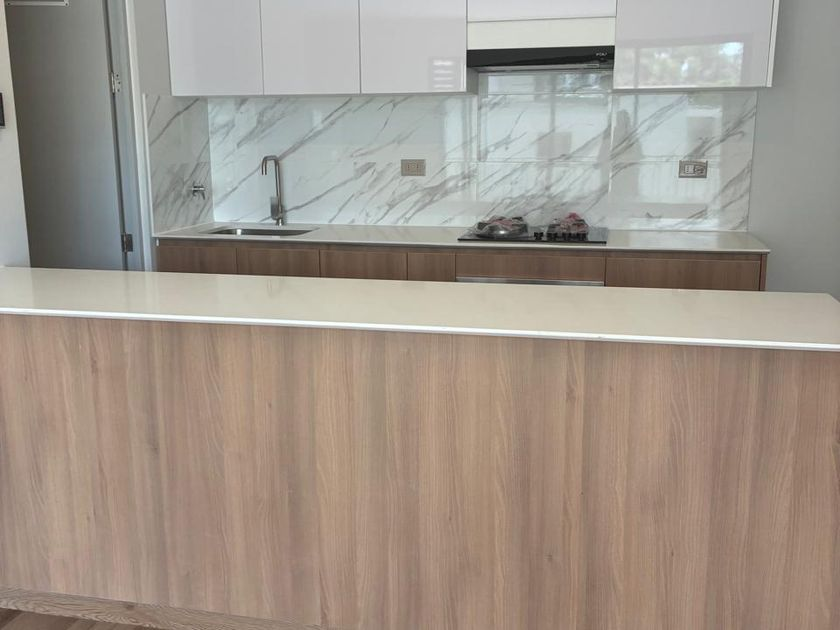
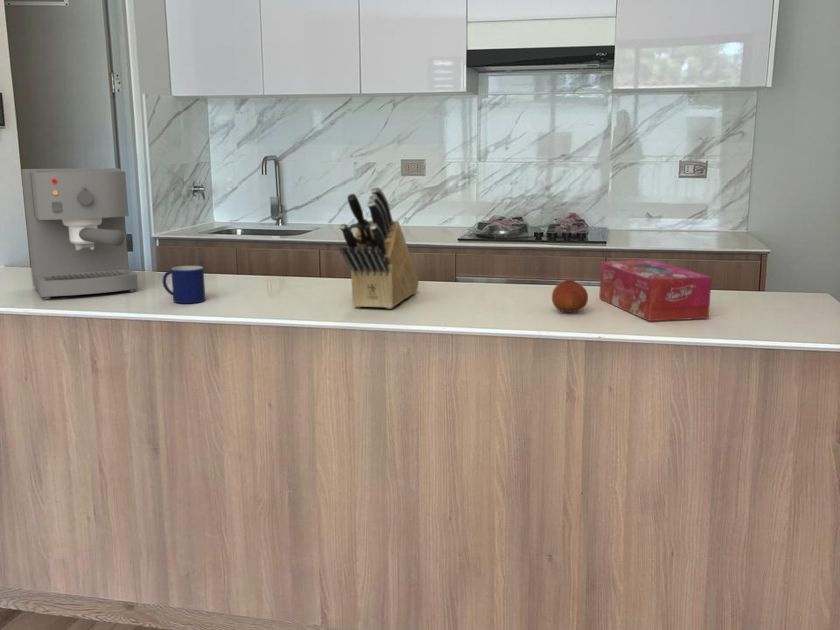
+ knife block [338,186,420,310]
+ fruit [551,279,589,313]
+ coffee maker [20,167,139,300]
+ mug [161,265,206,304]
+ tissue box [598,259,713,322]
